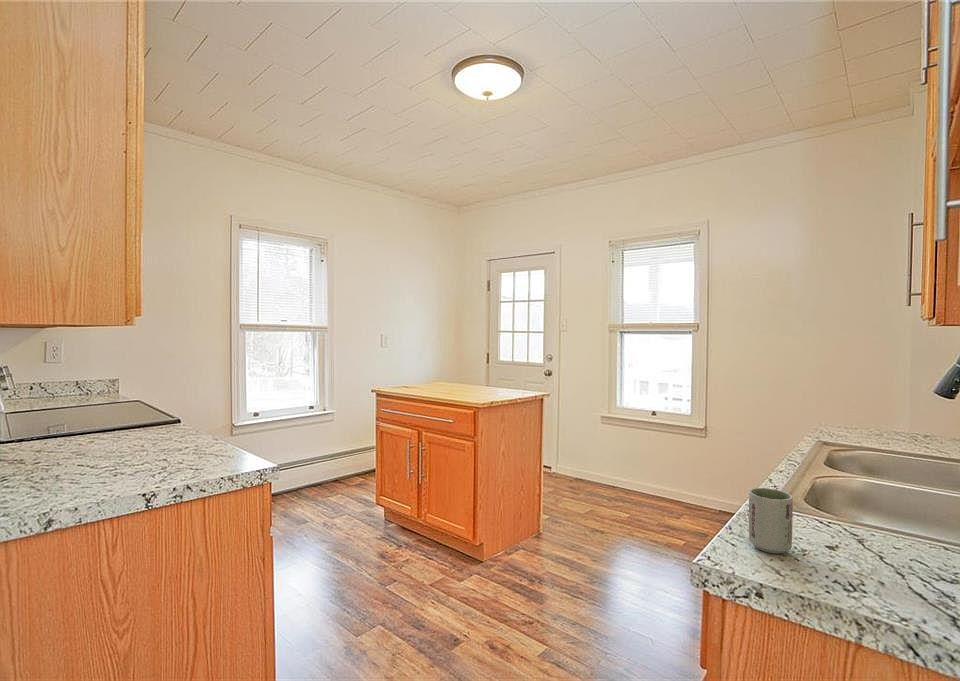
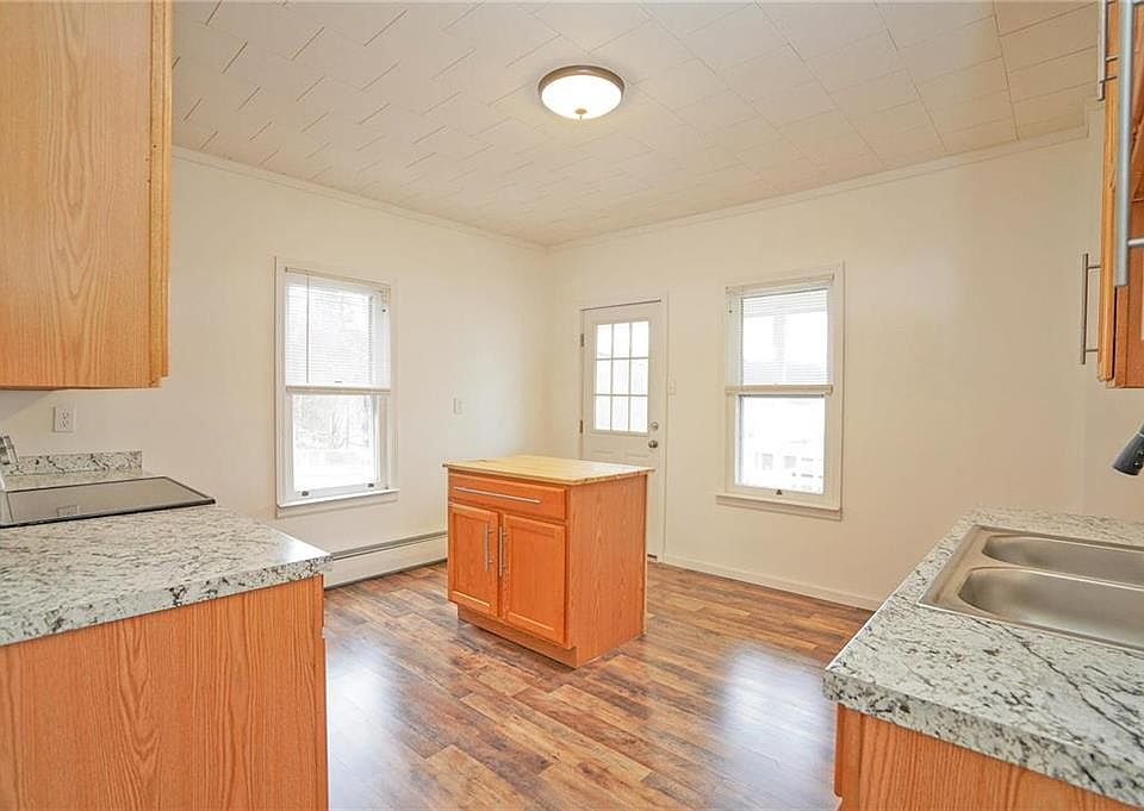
- cup [748,487,794,554]
